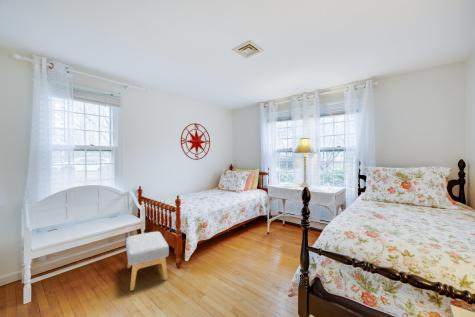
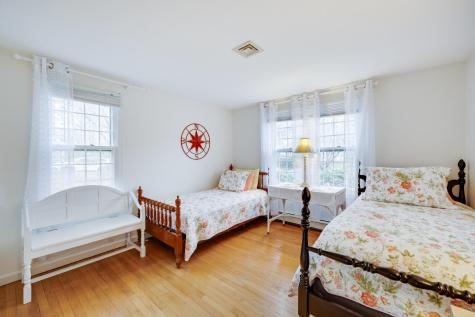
- footstool [125,230,170,291]
